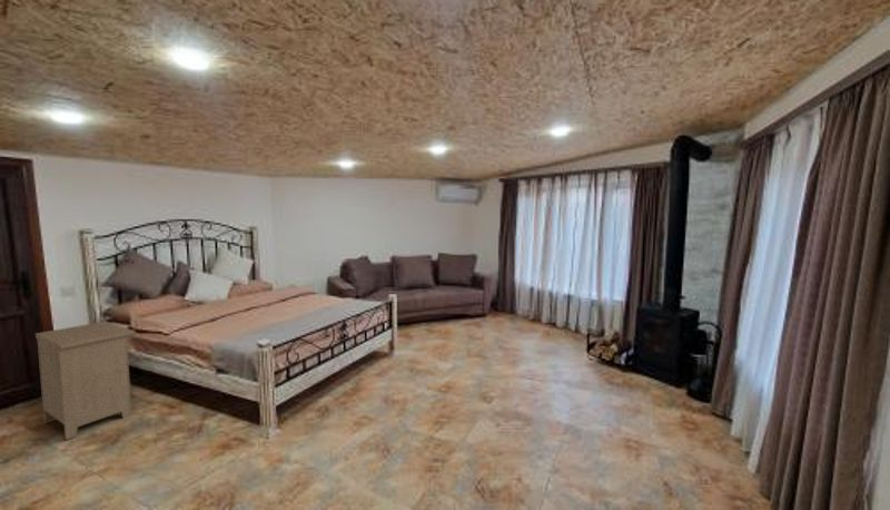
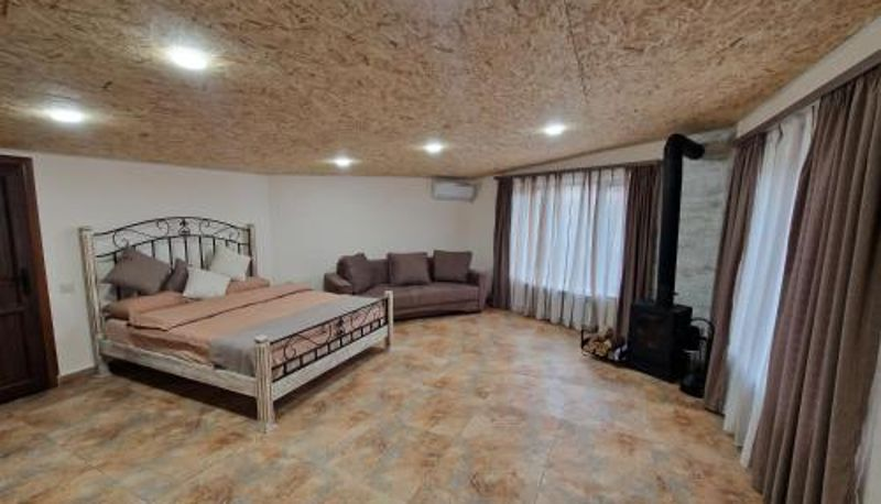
- nightstand [34,321,135,441]
